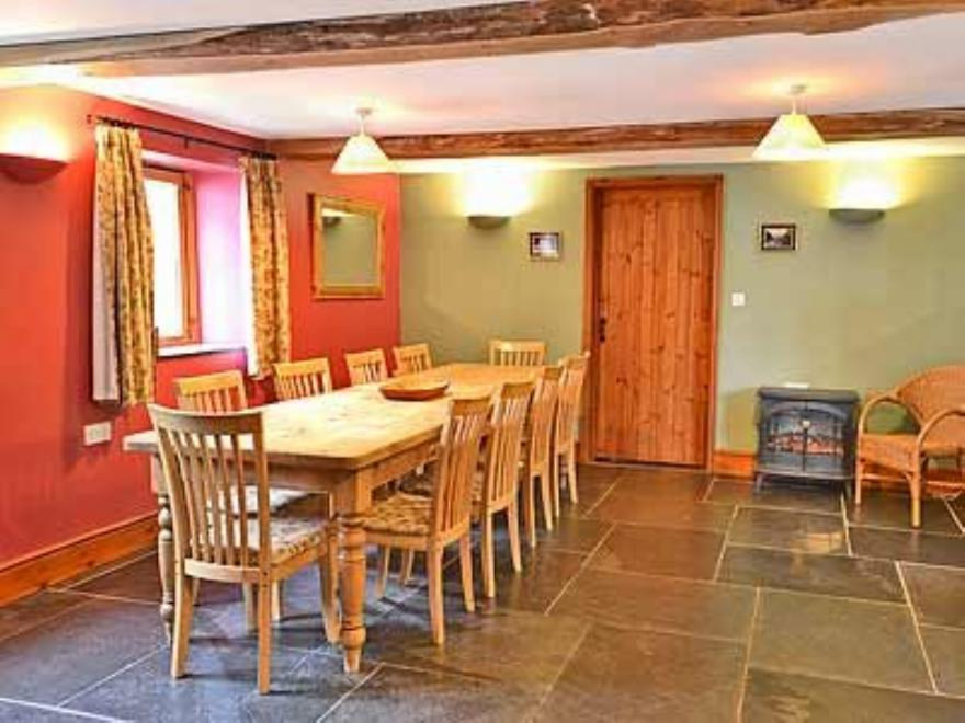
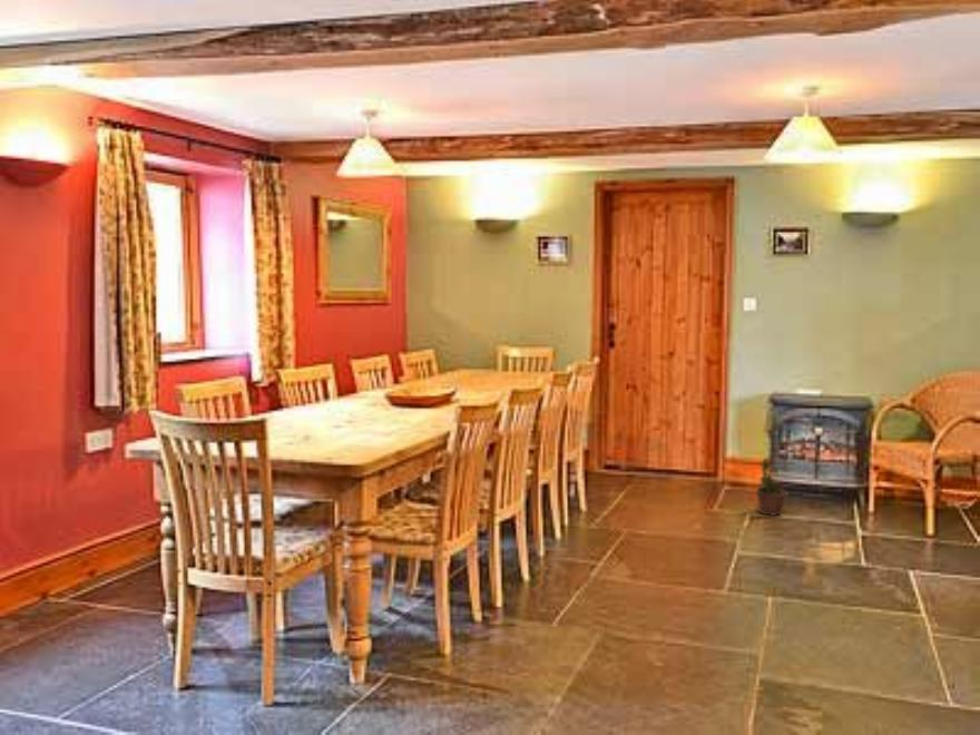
+ potted plant [755,457,788,517]
